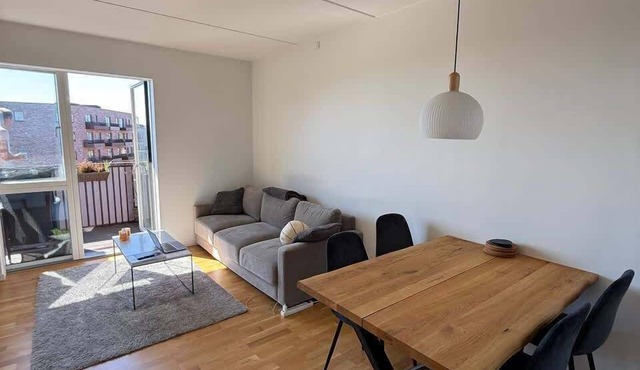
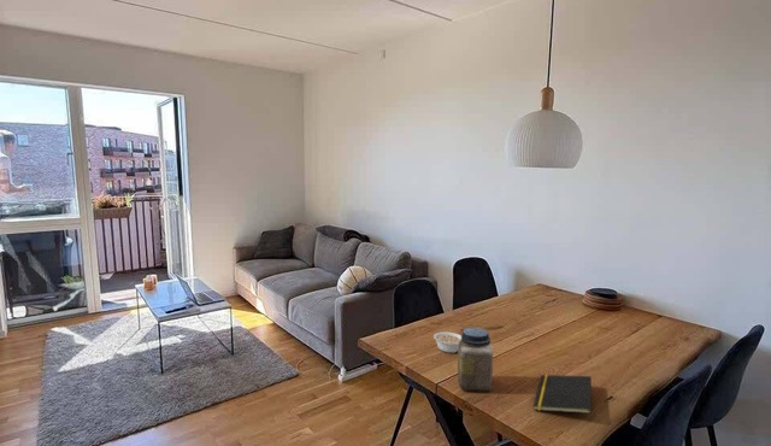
+ notepad [532,374,593,415]
+ legume [432,330,461,354]
+ jar [457,327,494,392]
